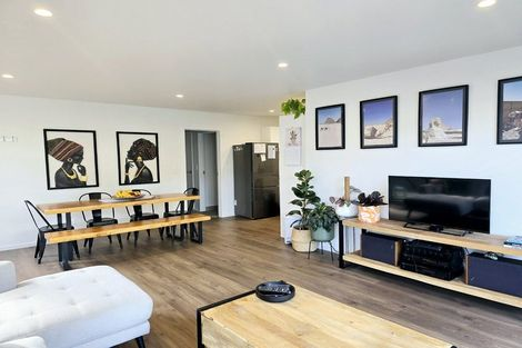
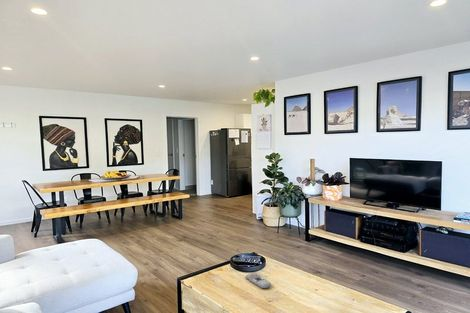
+ remote control [244,272,272,290]
